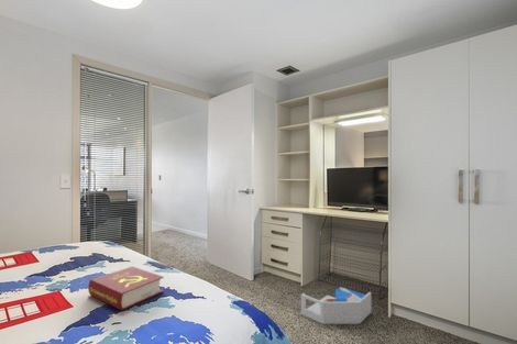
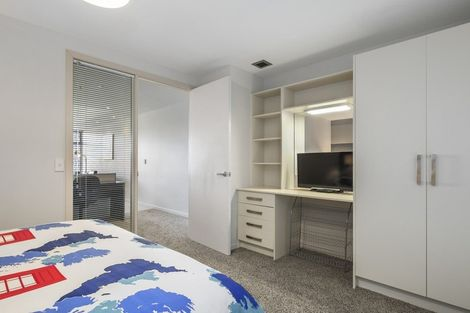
- book [87,266,165,312]
- storage bin [300,286,372,325]
